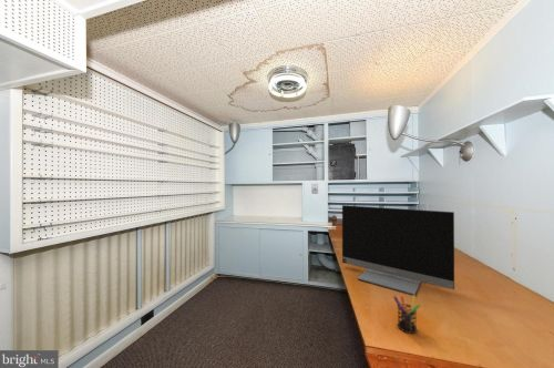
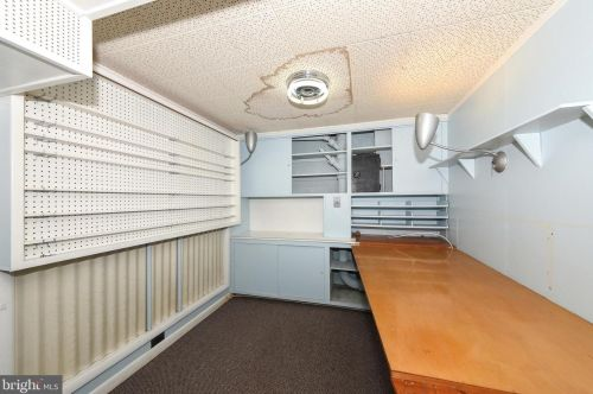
- pen holder [392,294,421,335]
- monitor [341,204,455,296]
